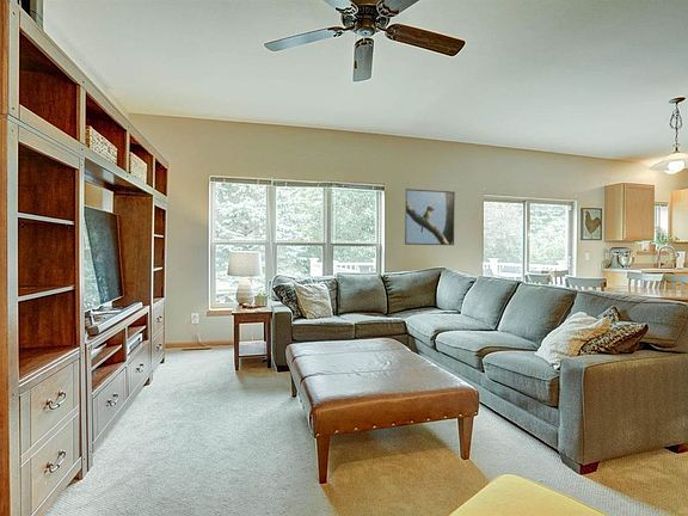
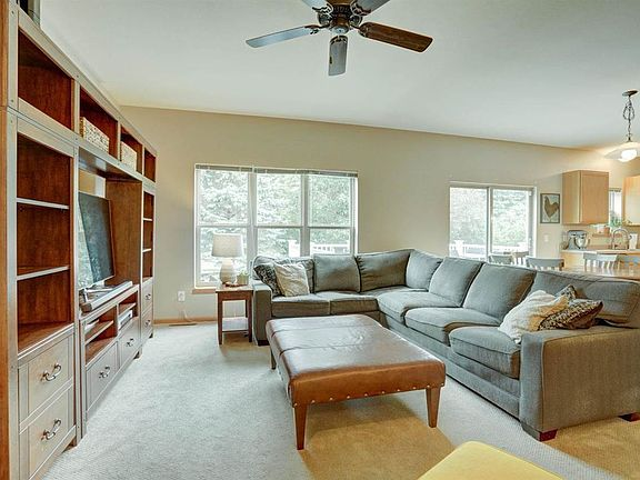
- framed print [404,188,456,246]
